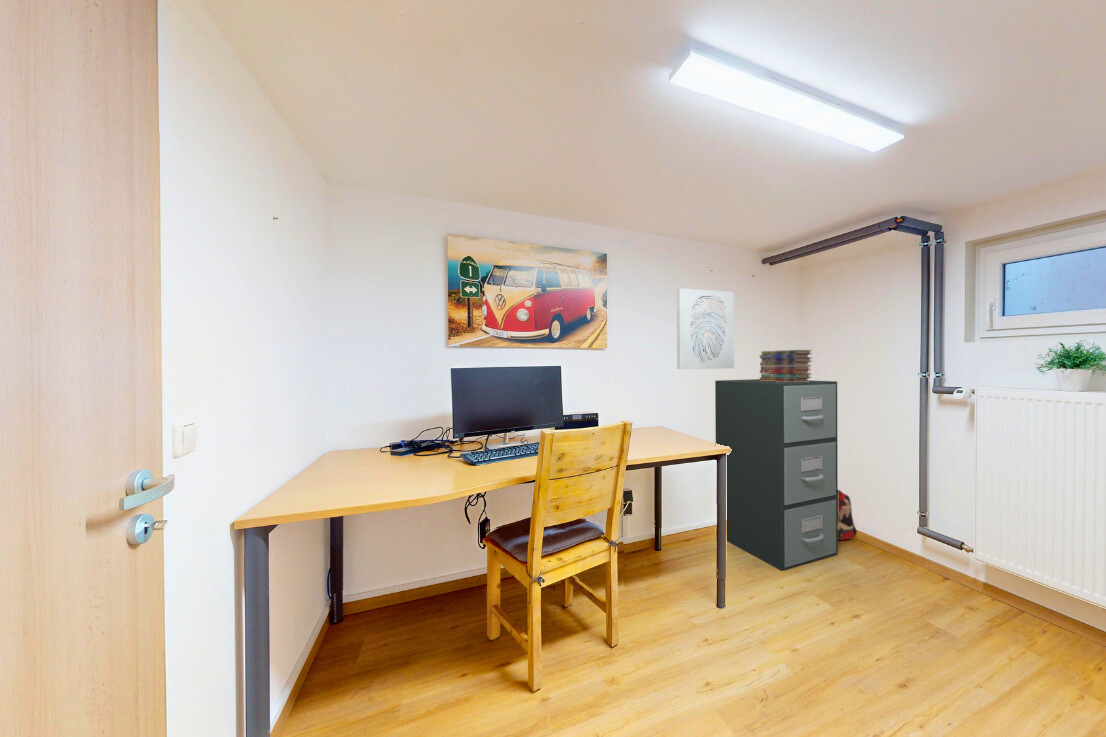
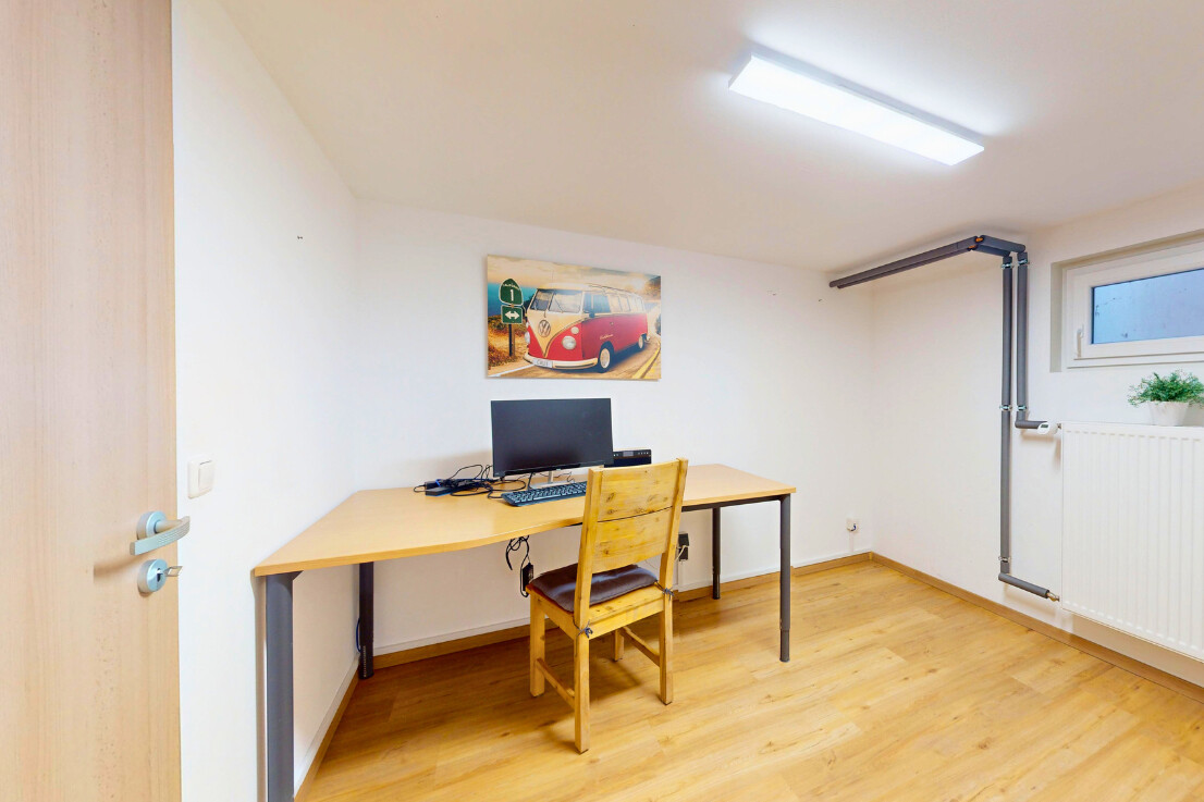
- book stack [758,349,814,382]
- backpack [838,489,858,541]
- filing cabinet [714,378,839,572]
- wall art [676,287,735,370]
